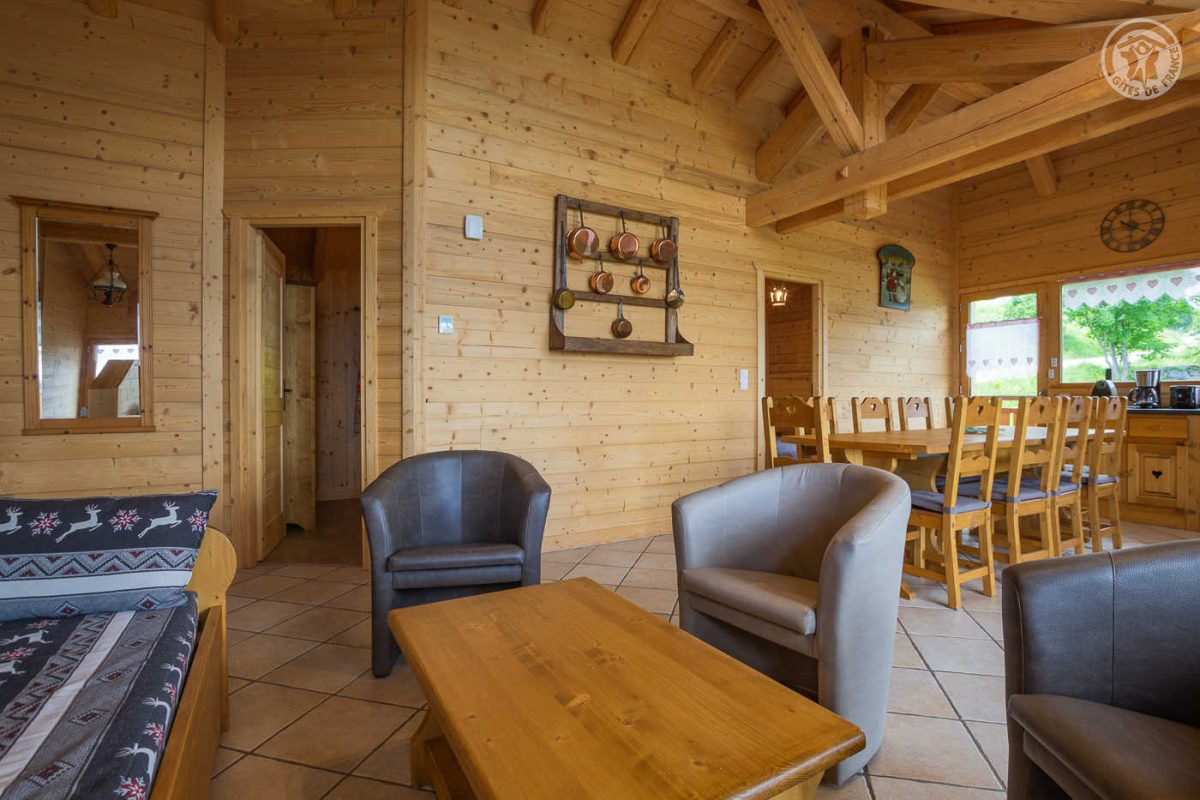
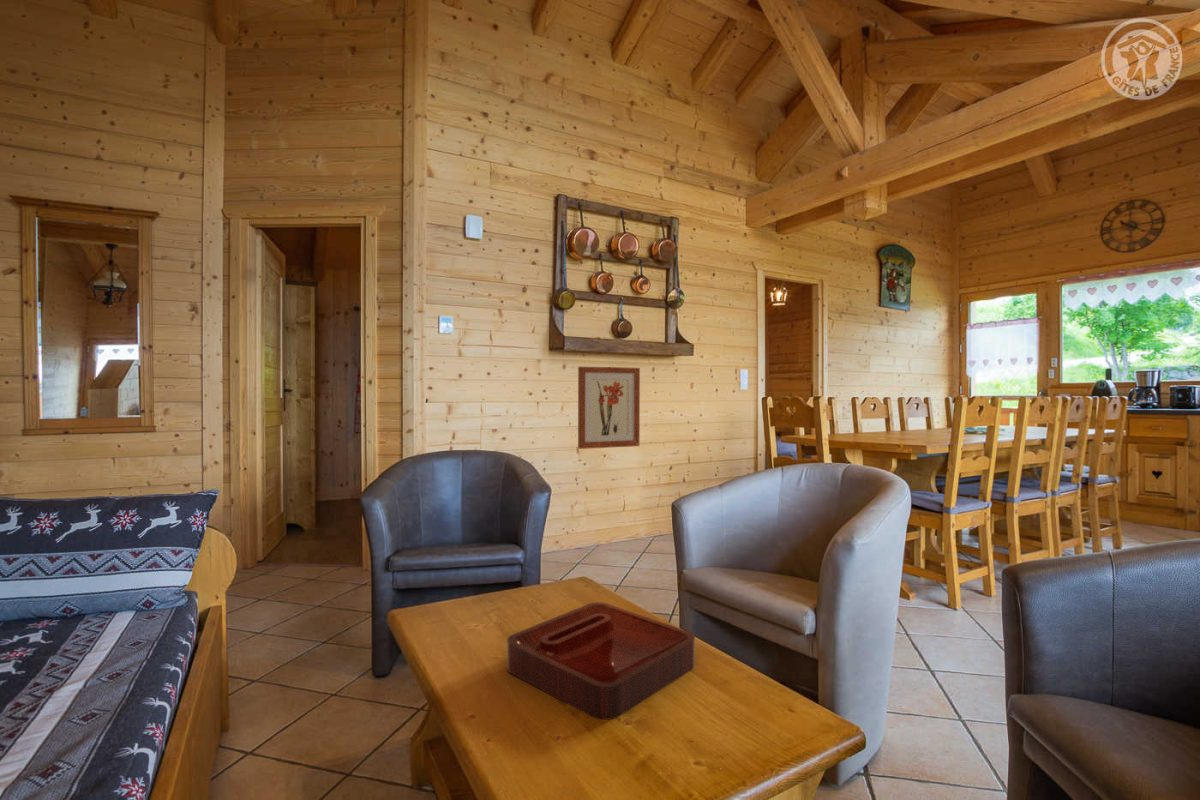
+ decorative tray [506,601,696,721]
+ wall art [577,366,641,450]
